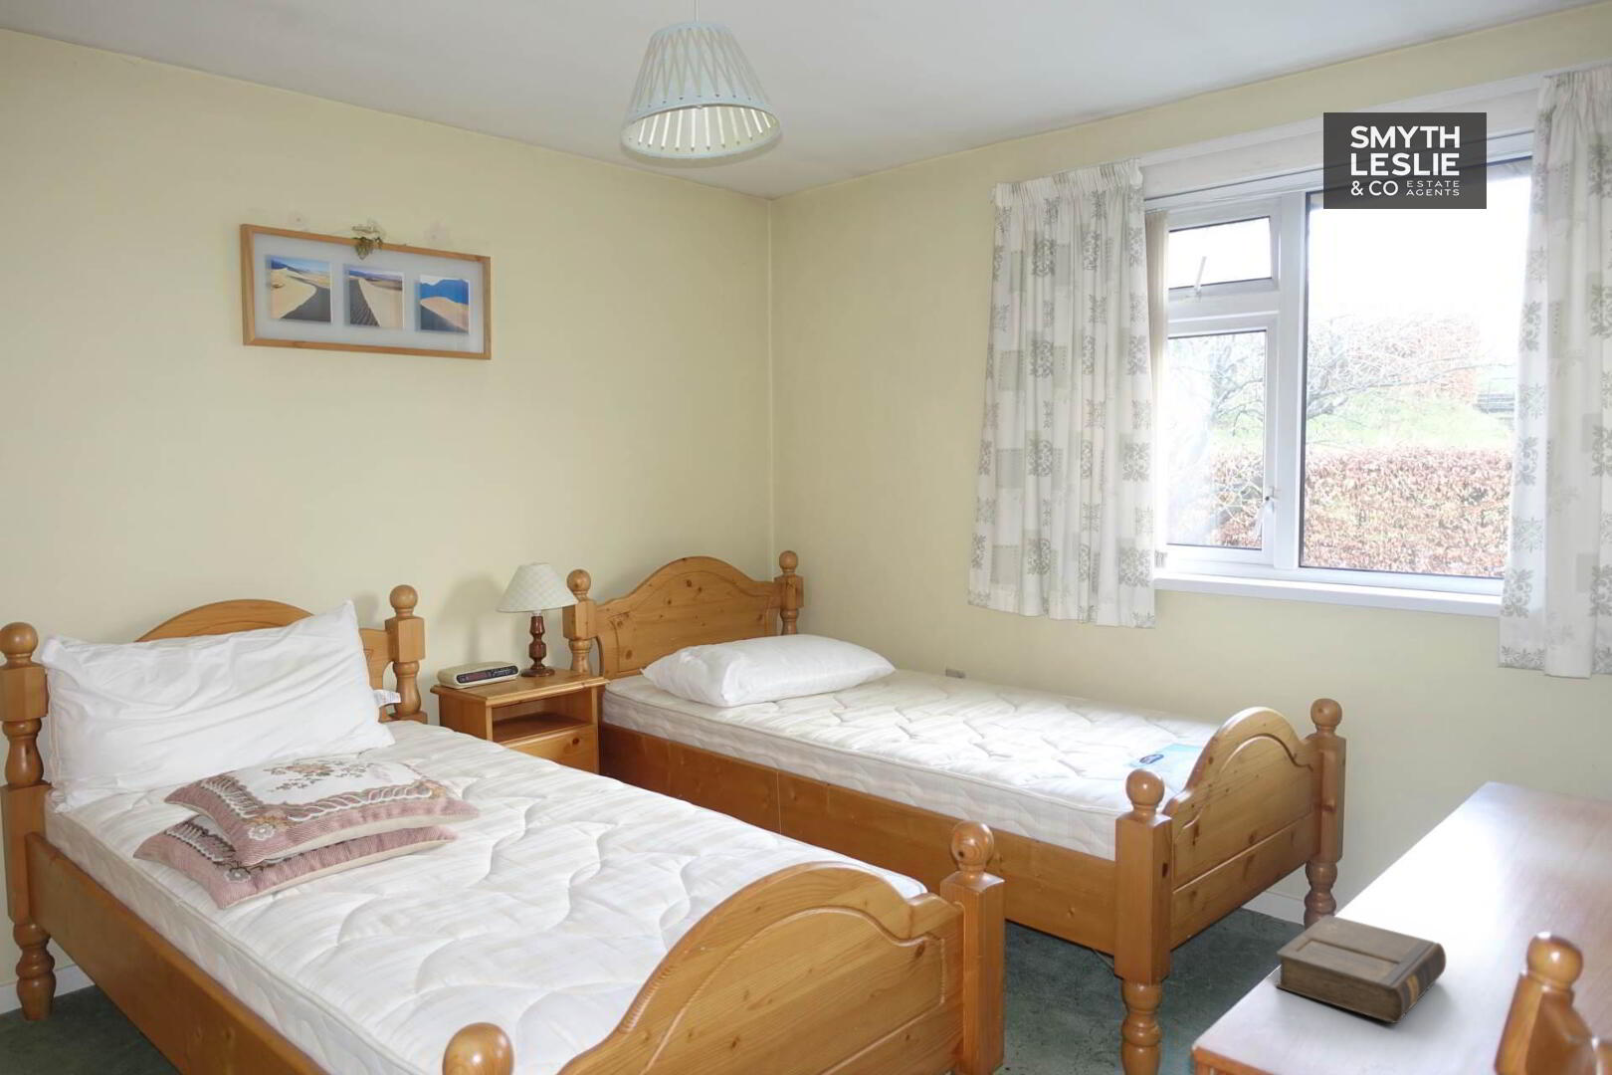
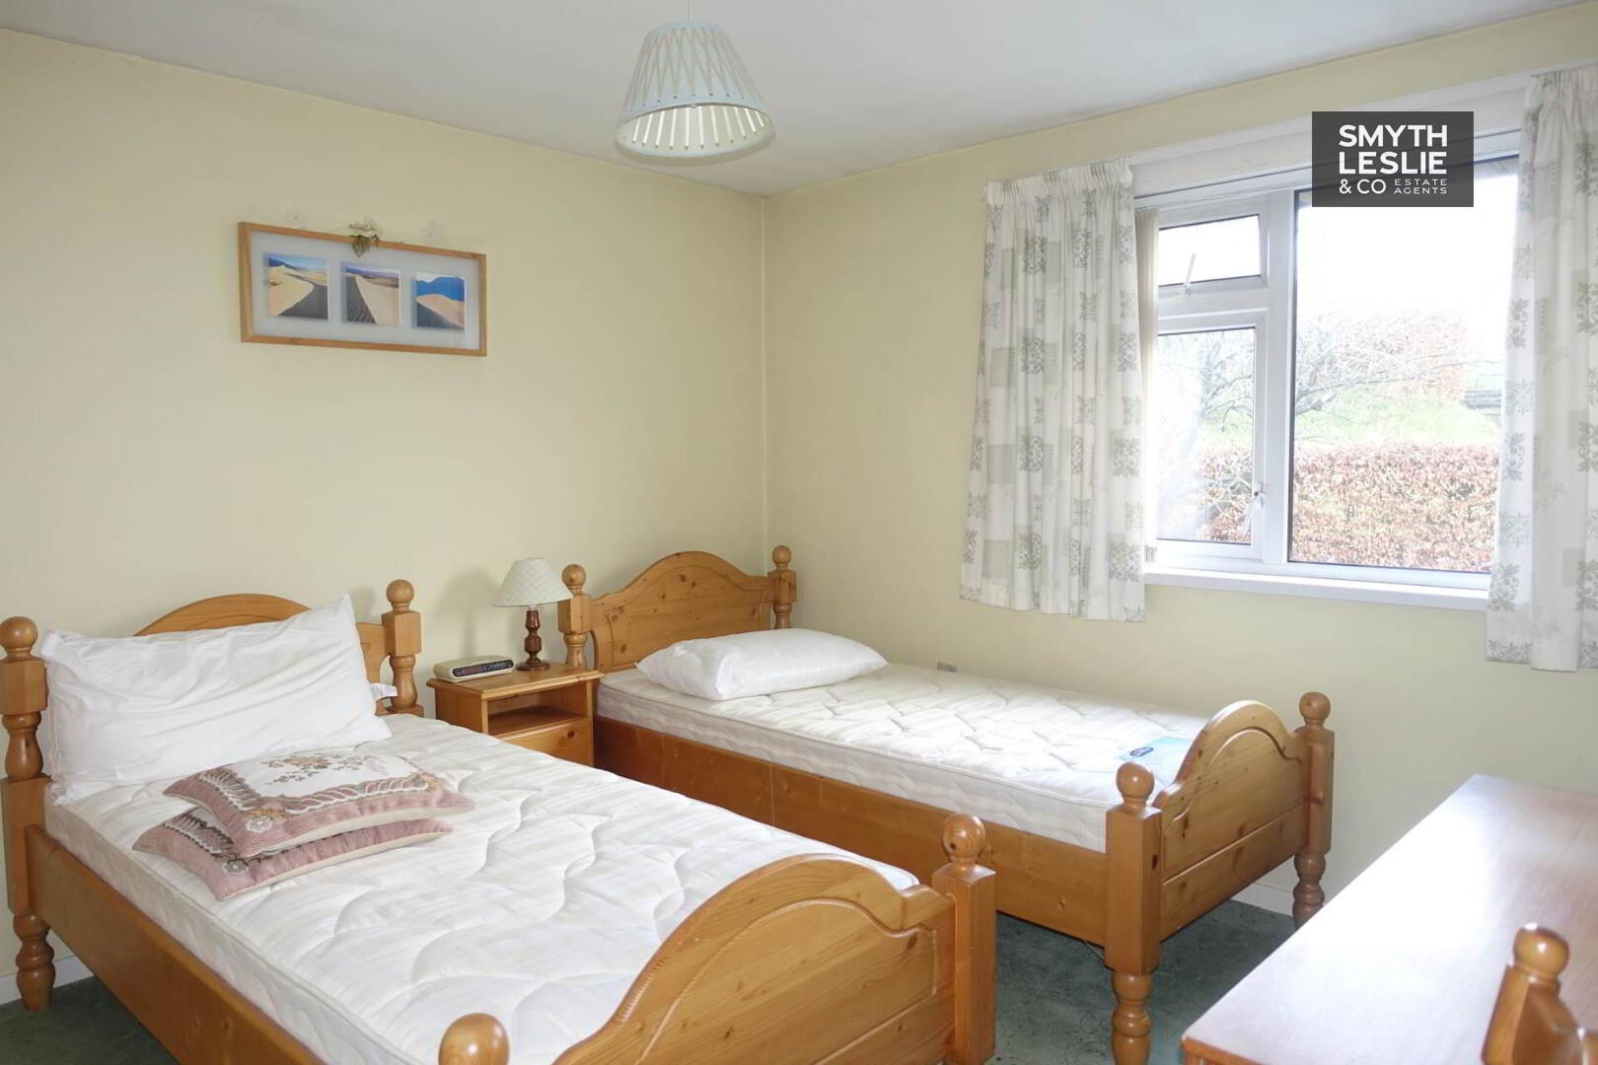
- book [1275,914,1446,1025]
